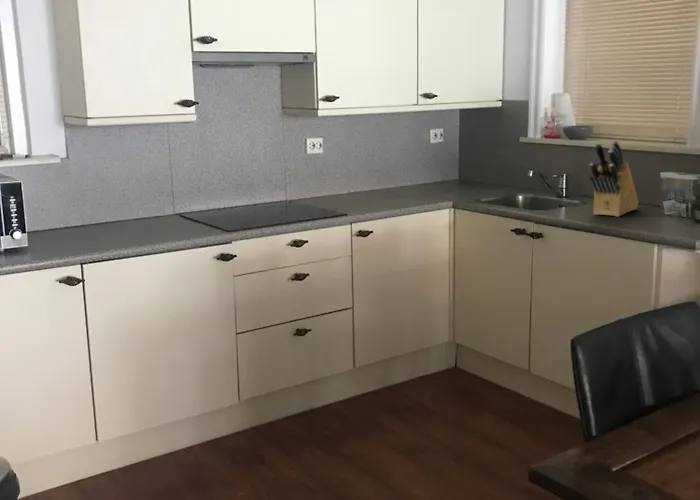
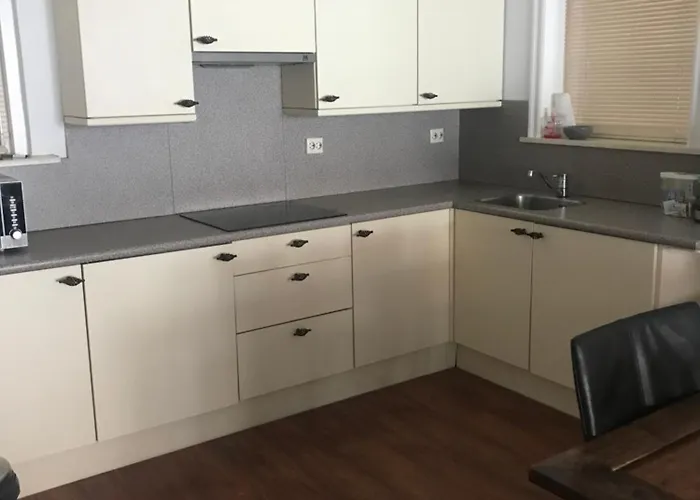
- knife block [588,140,640,218]
